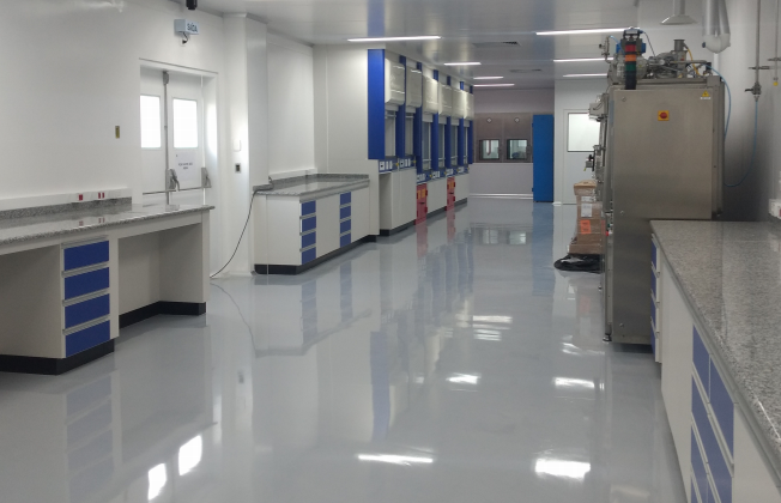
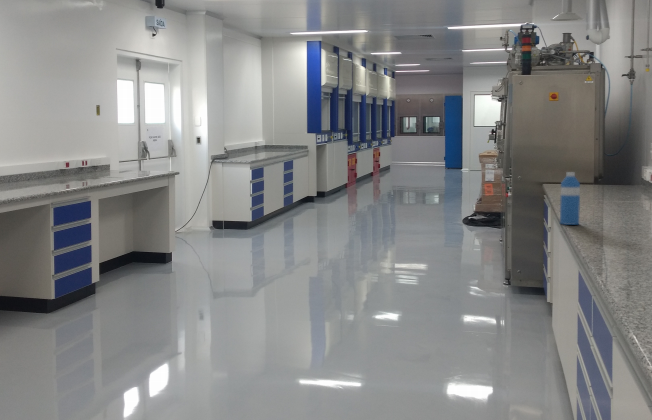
+ water bottle [559,171,581,226]
